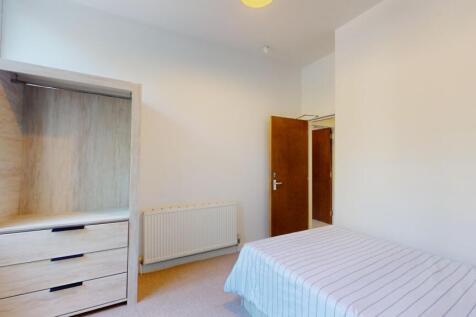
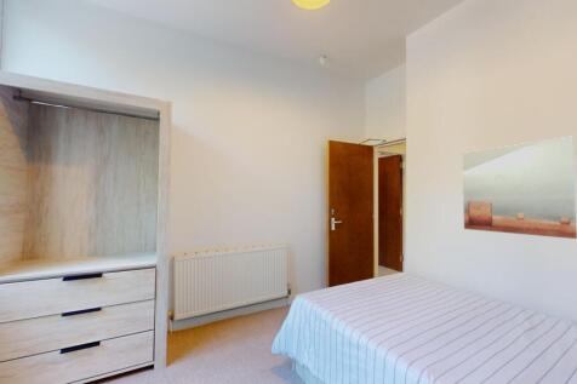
+ wall art [462,136,577,240]
